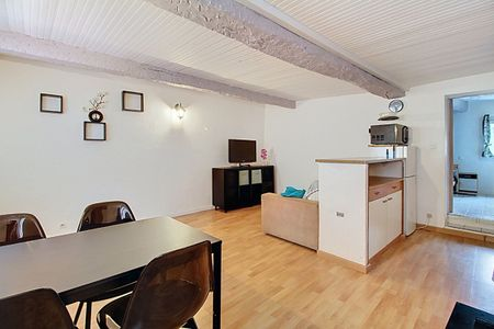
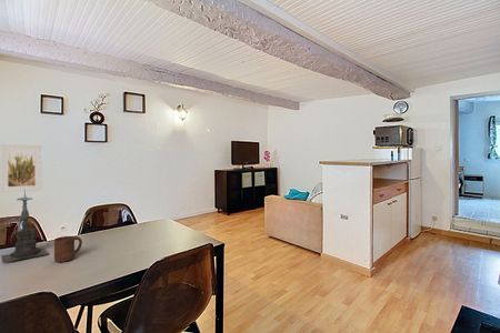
+ candle holder [0,189,50,264]
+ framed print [0,143,42,193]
+ cup [53,235,83,263]
